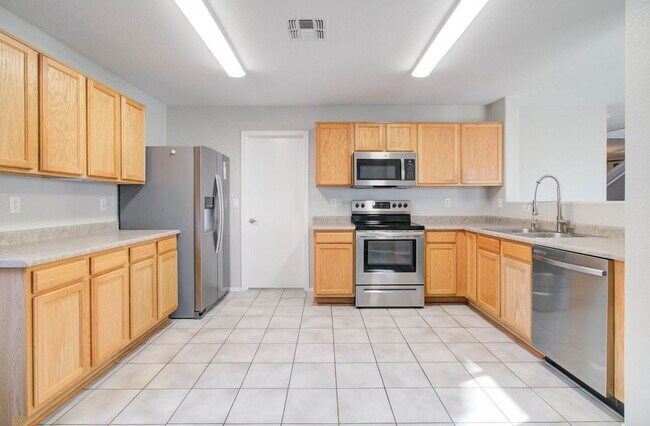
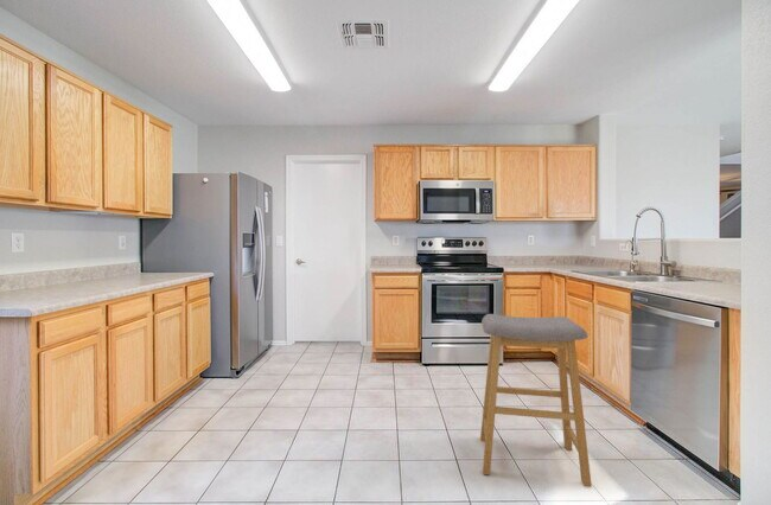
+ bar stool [479,313,593,488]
